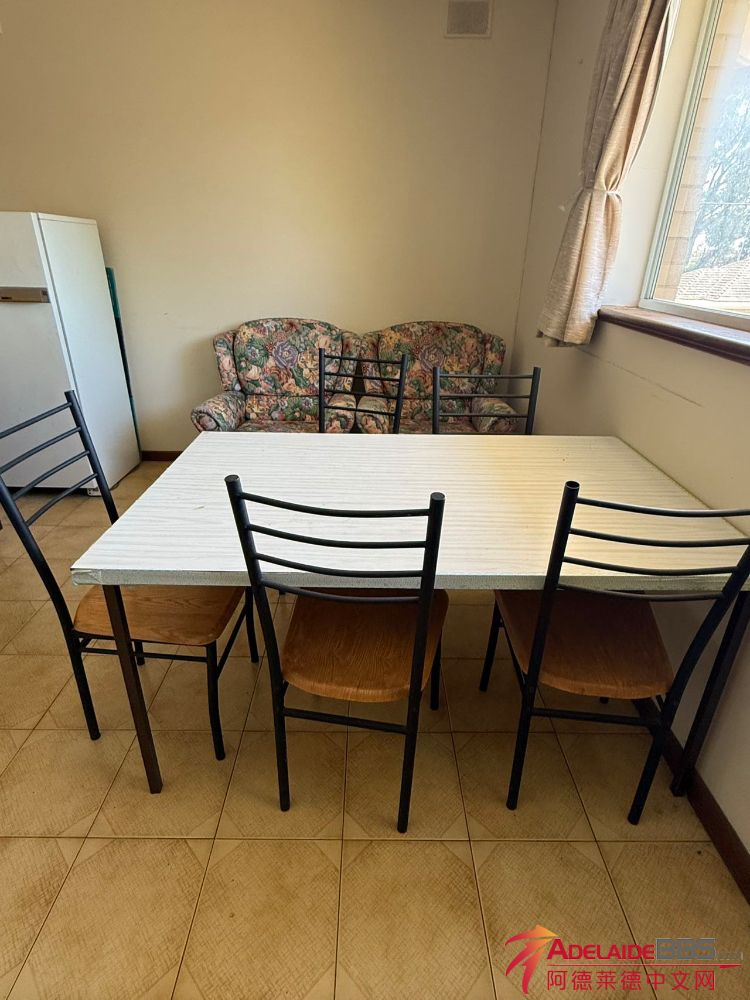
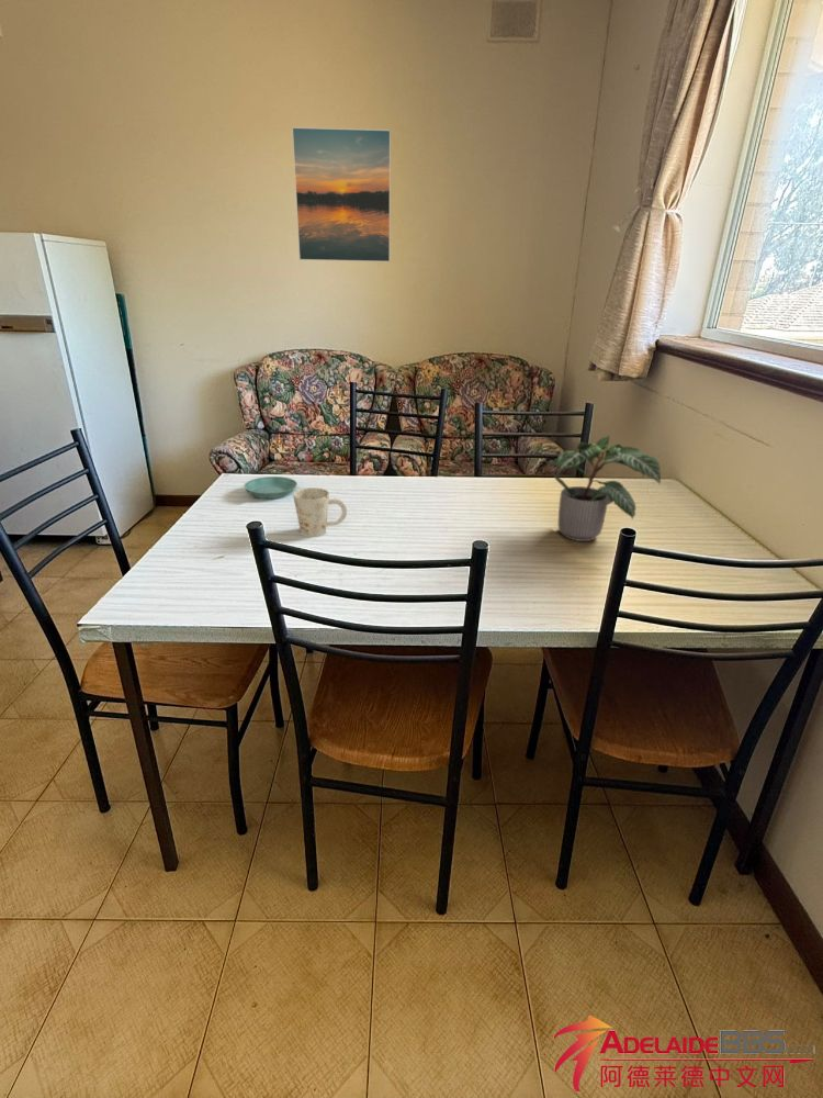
+ saucer [244,475,298,500]
+ mug [292,486,348,538]
+ potted plant [543,434,662,542]
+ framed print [291,126,392,264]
